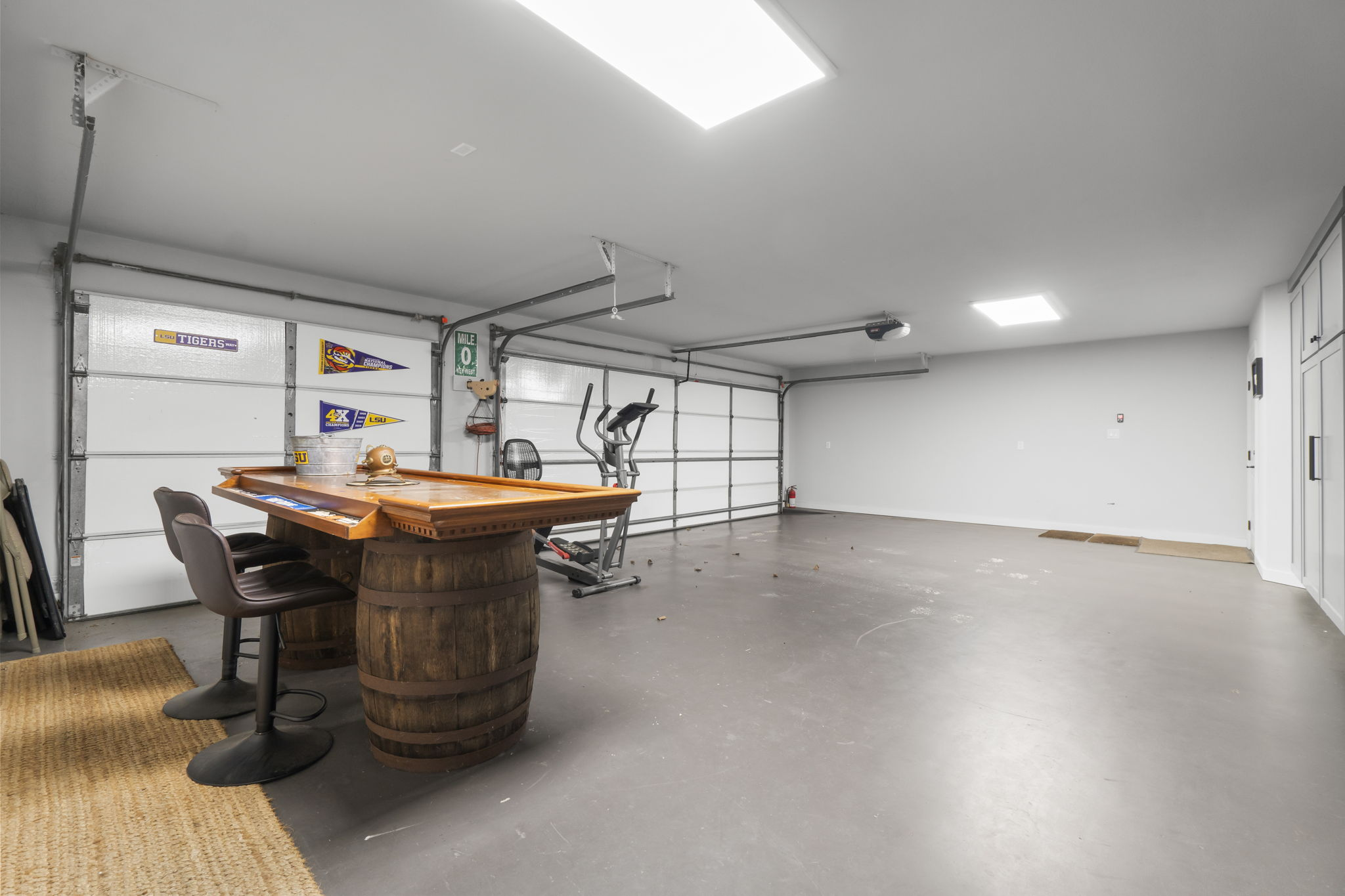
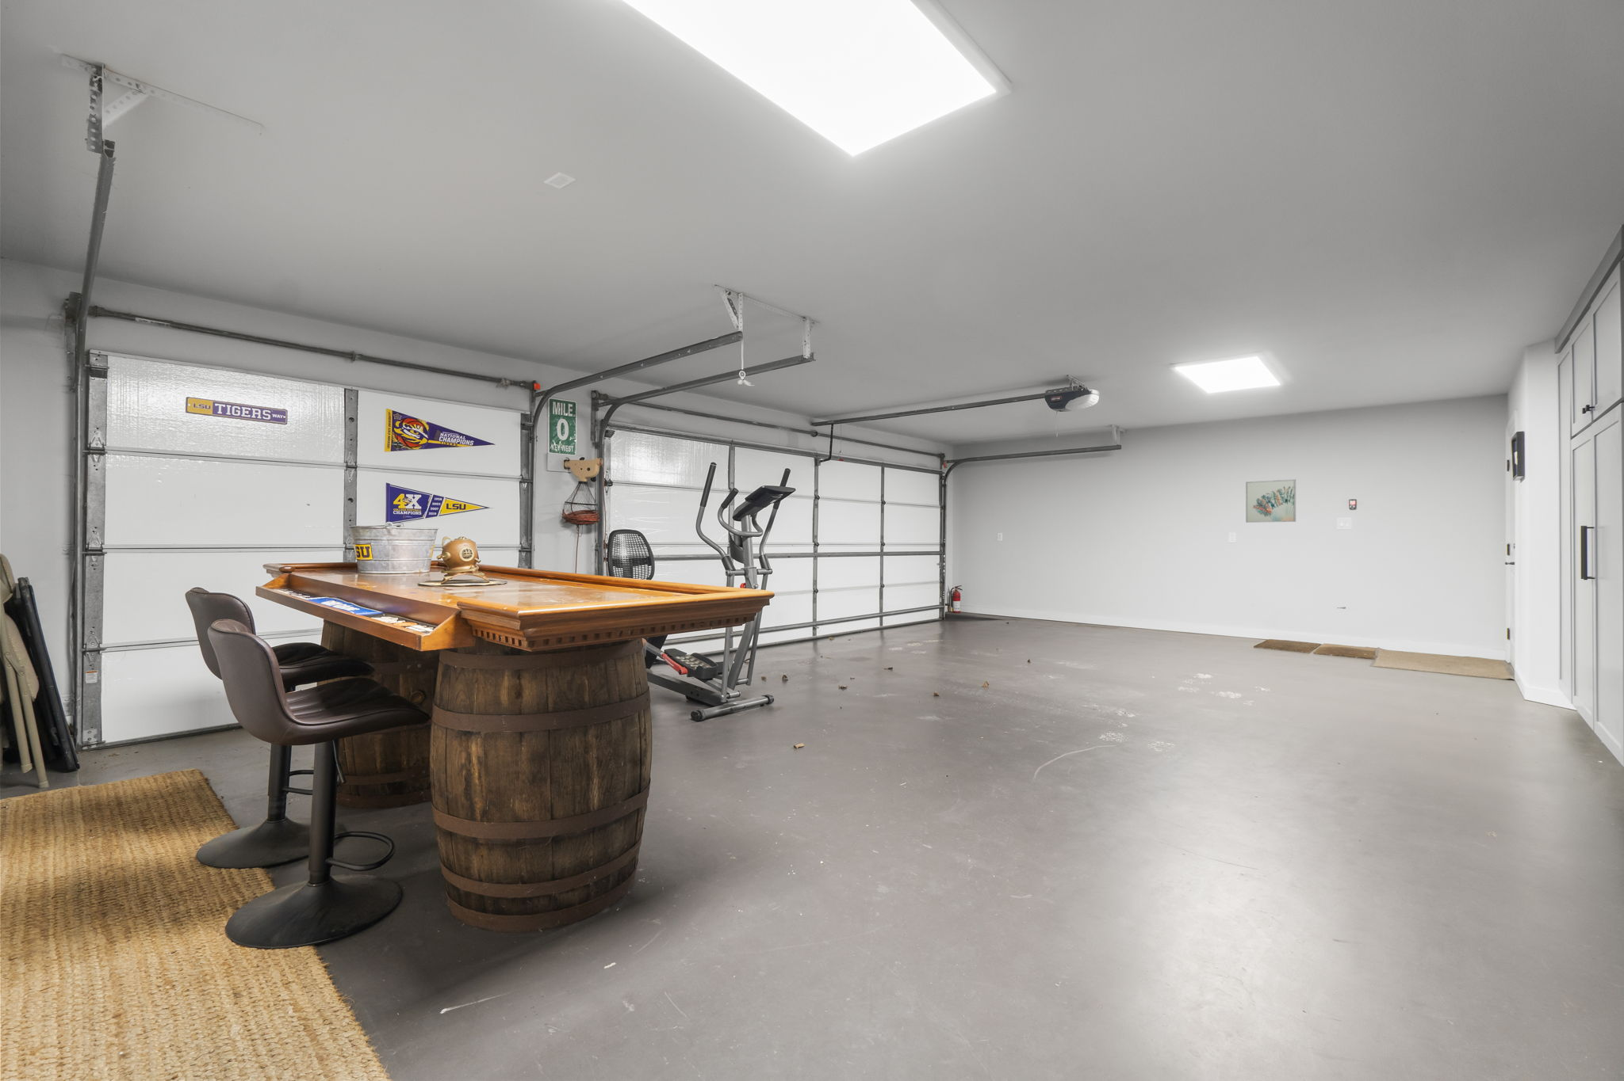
+ wall art [1245,478,1297,524]
